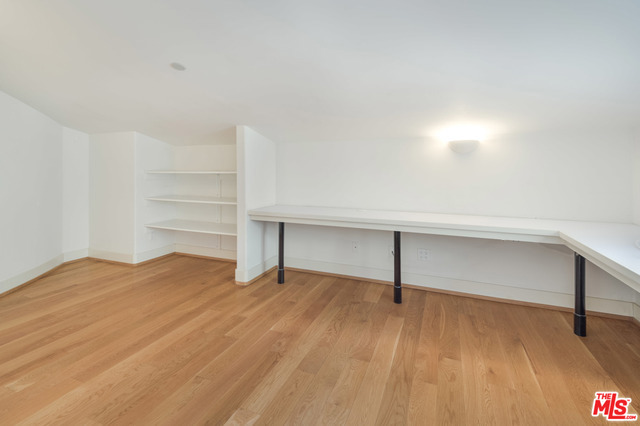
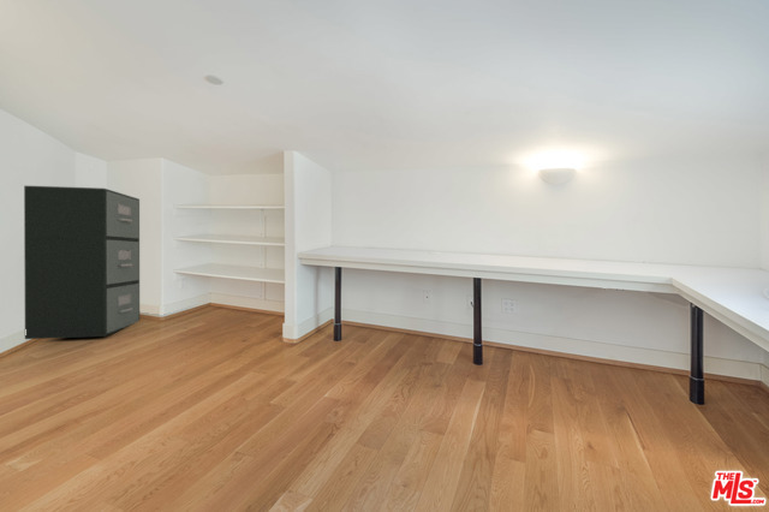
+ filing cabinet [23,184,141,340]
